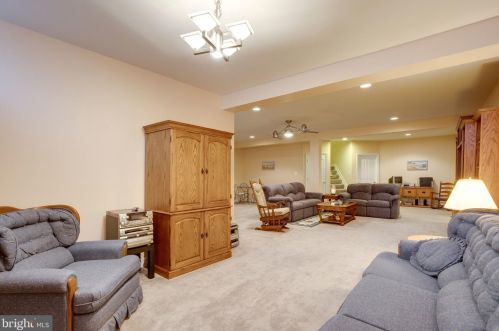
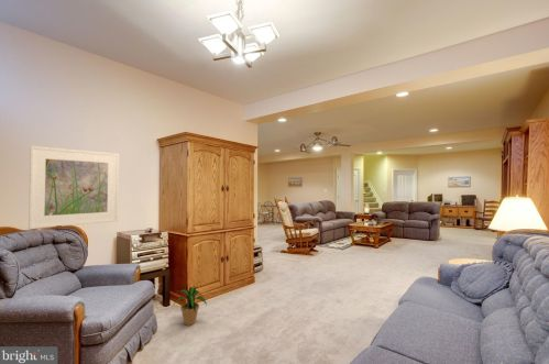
+ potted plant [172,286,208,327]
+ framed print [28,145,120,230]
